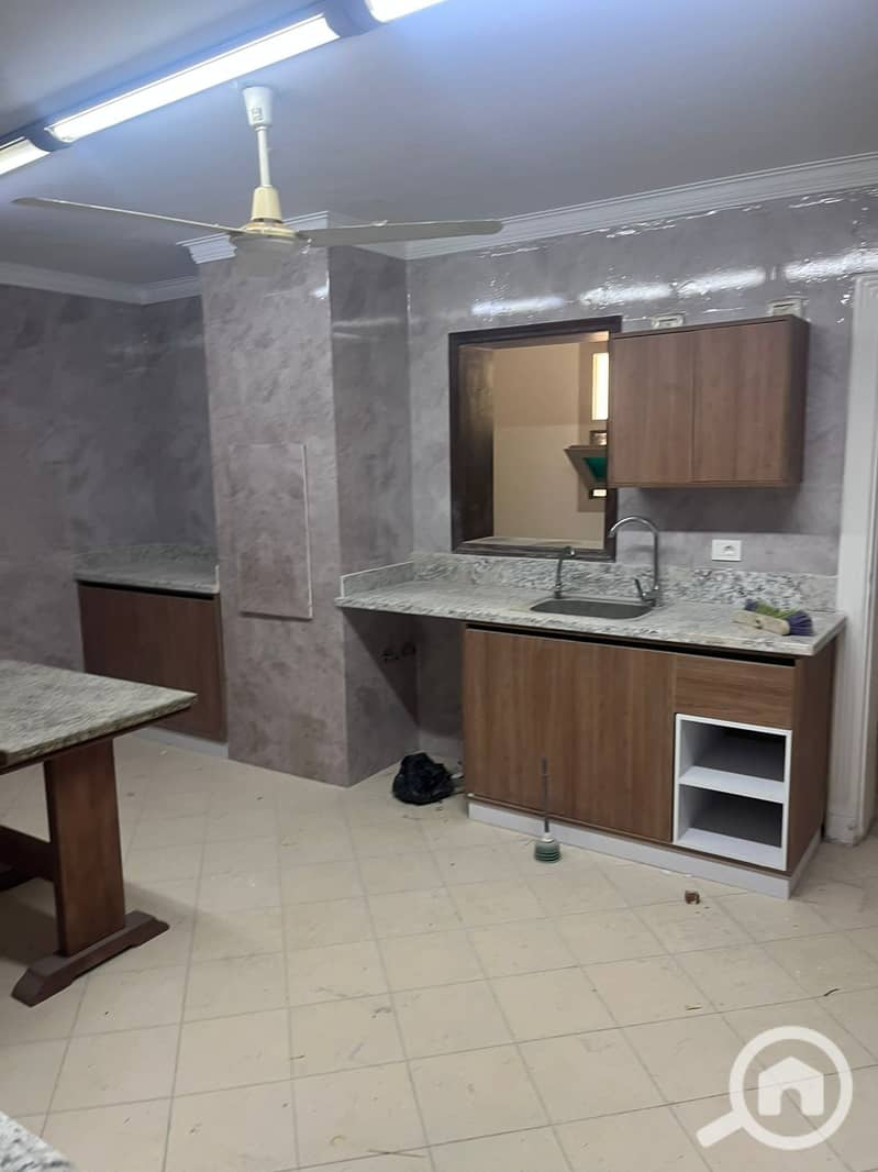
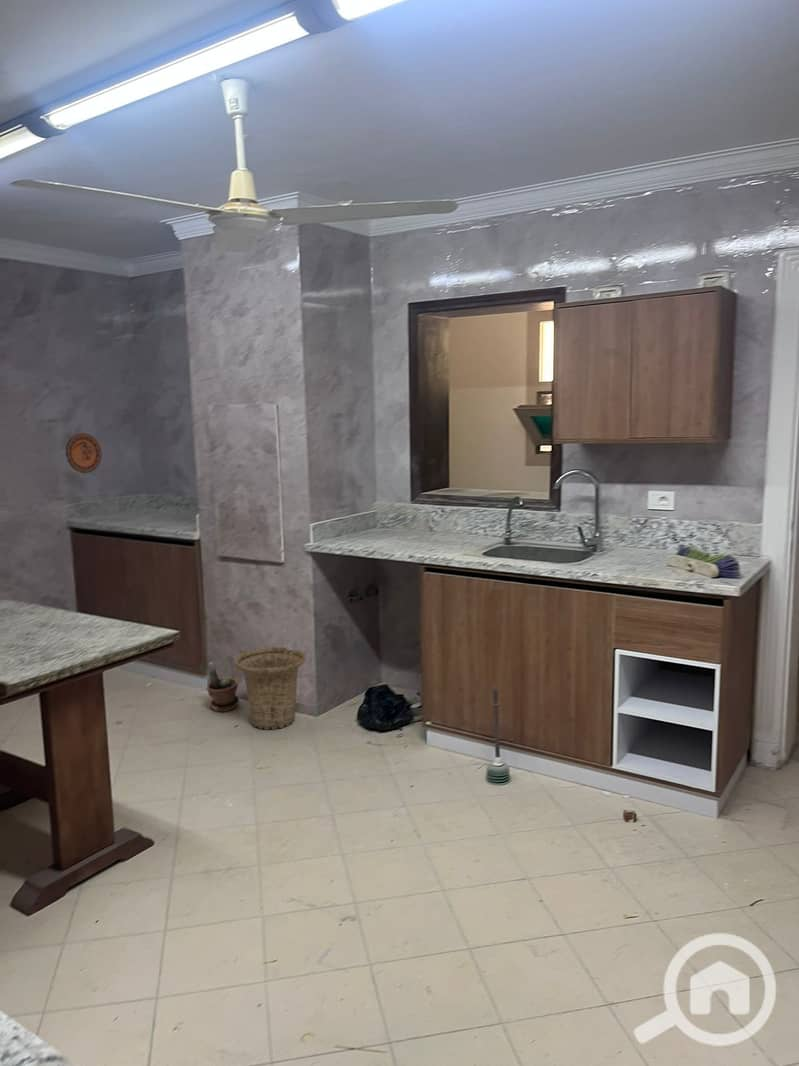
+ potted plant [206,661,240,713]
+ decorative plate [65,432,102,474]
+ basket [233,646,307,731]
